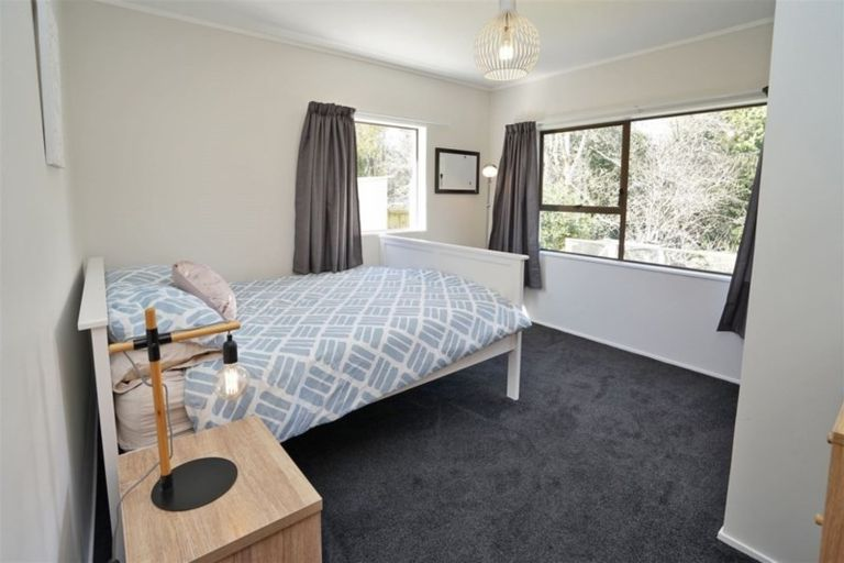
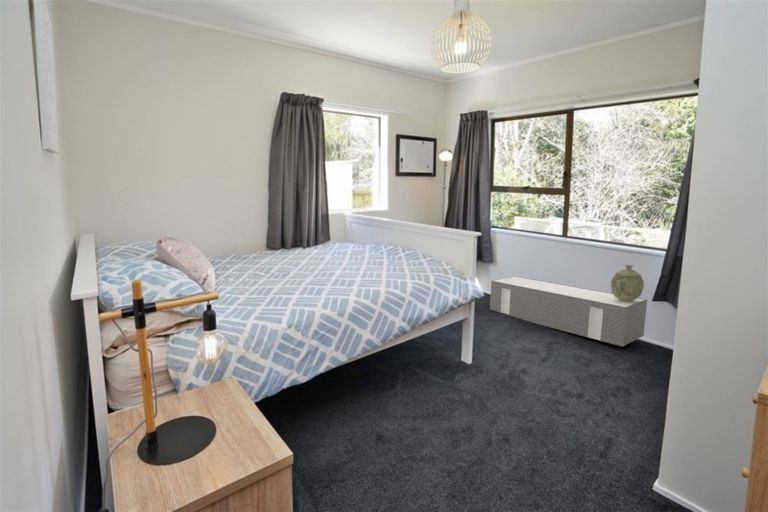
+ architectural model [489,275,648,348]
+ decorative vase [610,264,645,302]
